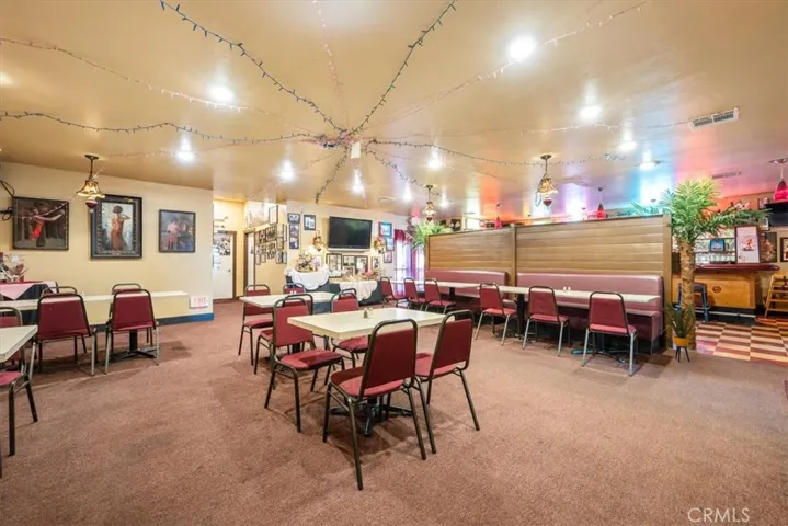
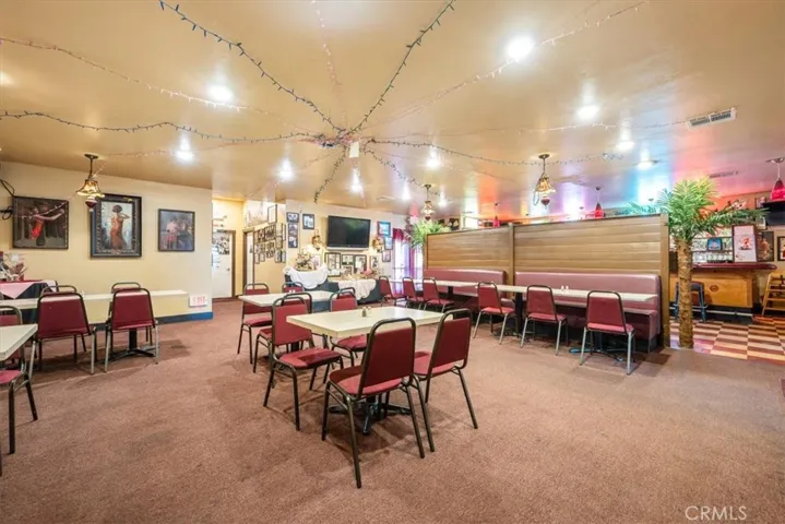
- house plant [655,300,705,363]
